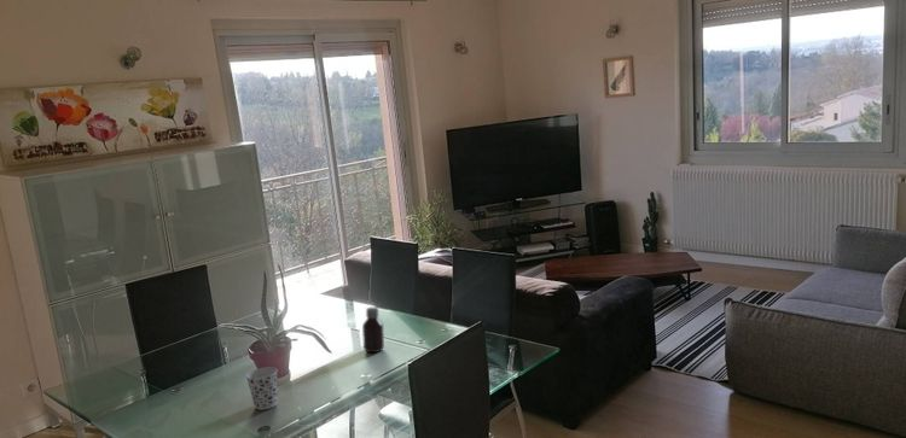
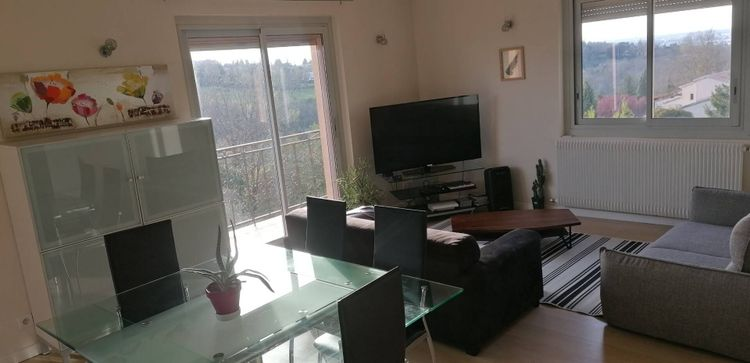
- bottle [361,306,385,354]
- cup [245,366,279,411]
